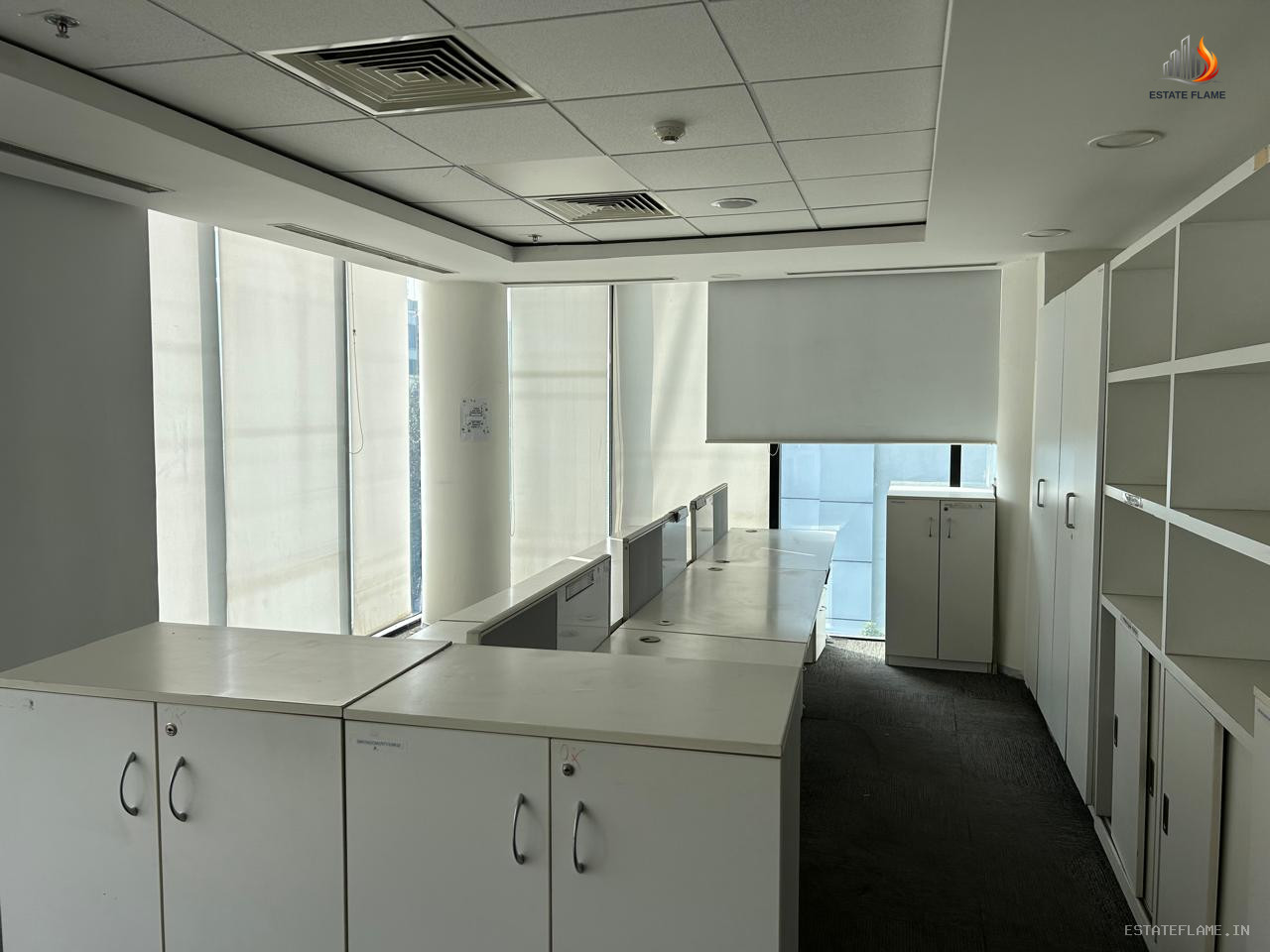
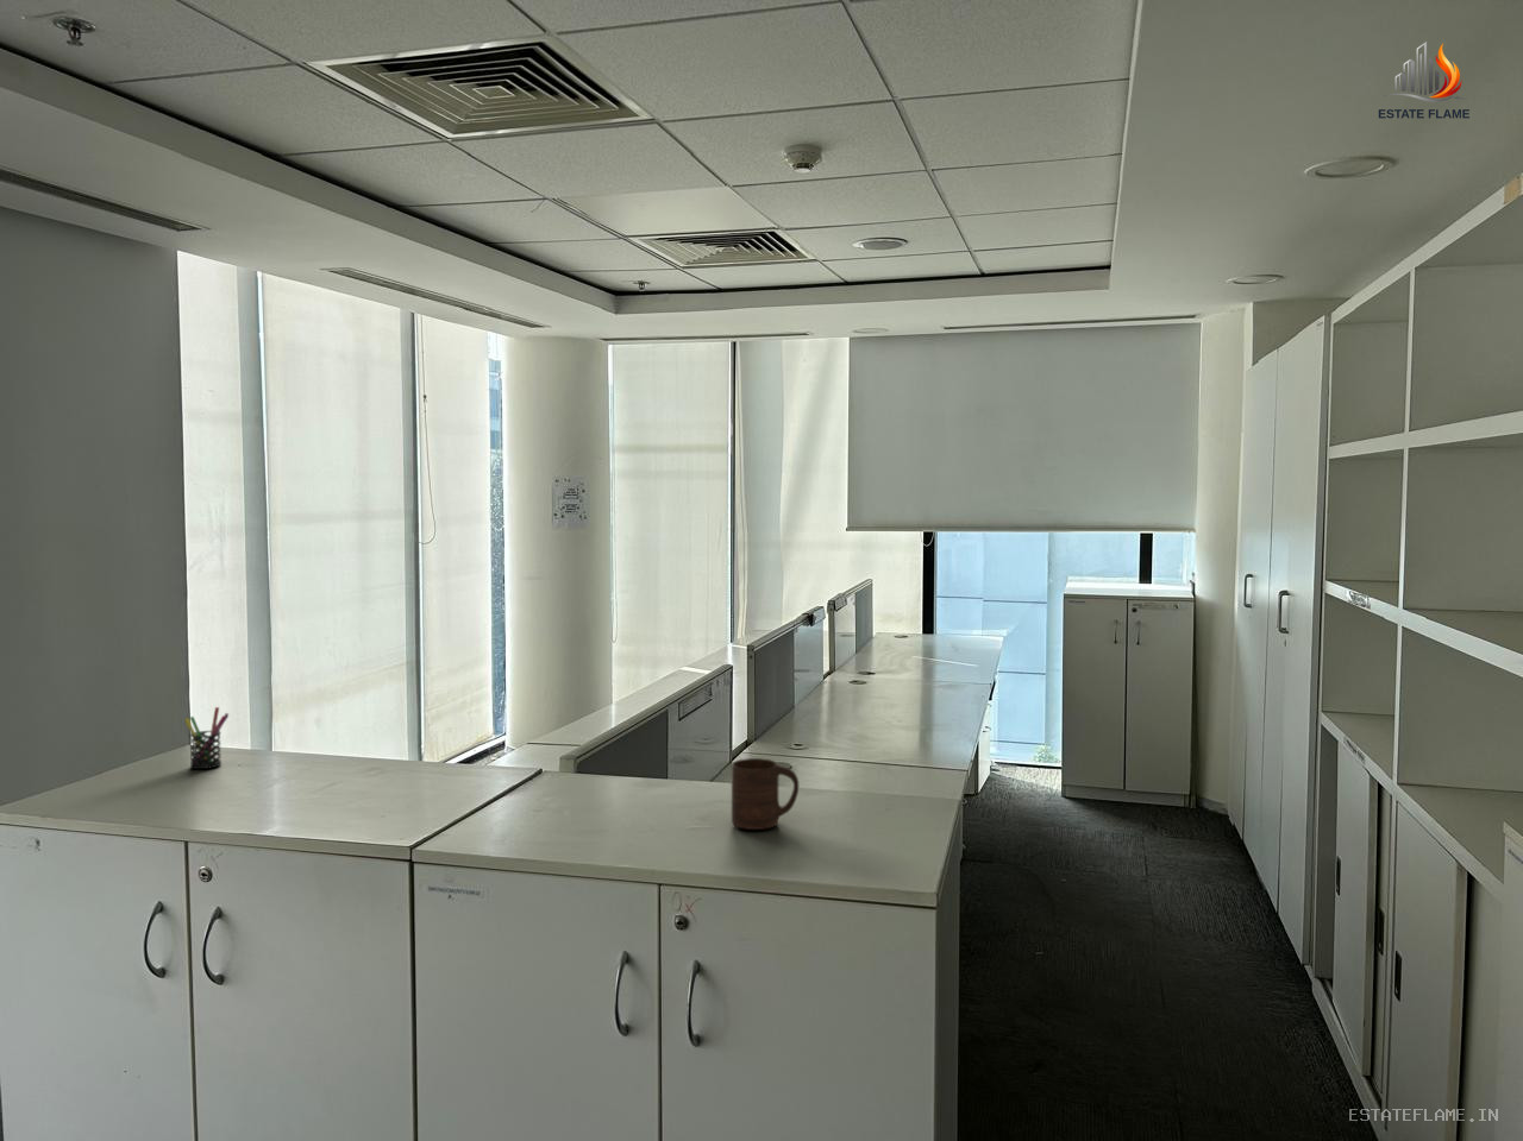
+ cup [730,757,800,831]
+ pen holder [183,706,229,771]
